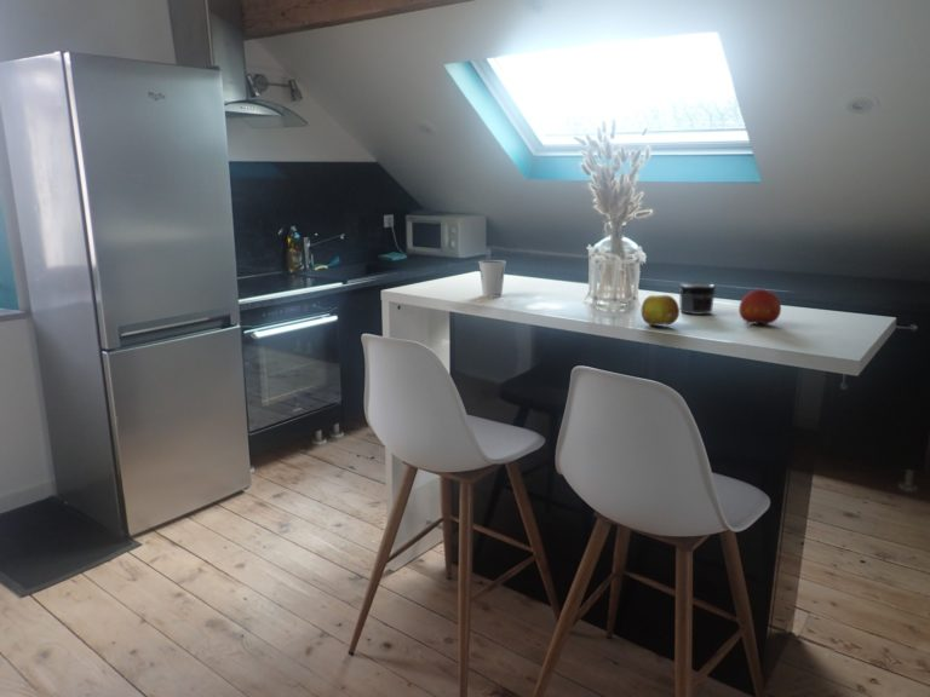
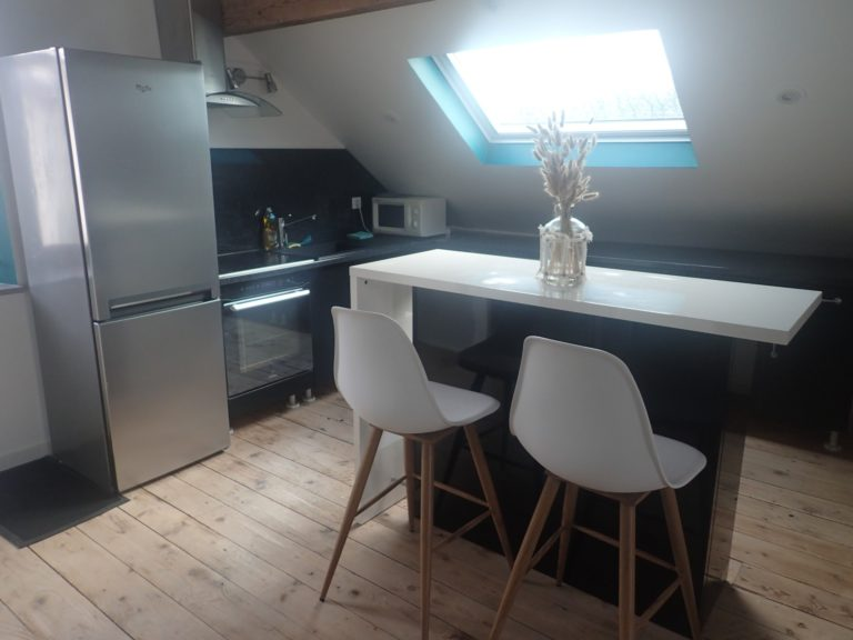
- dixie cup [477,259,507,299]
- fruit [641,294,681,327]
- fruit [737,288,782,326]
- jar [677,282,717,316]
